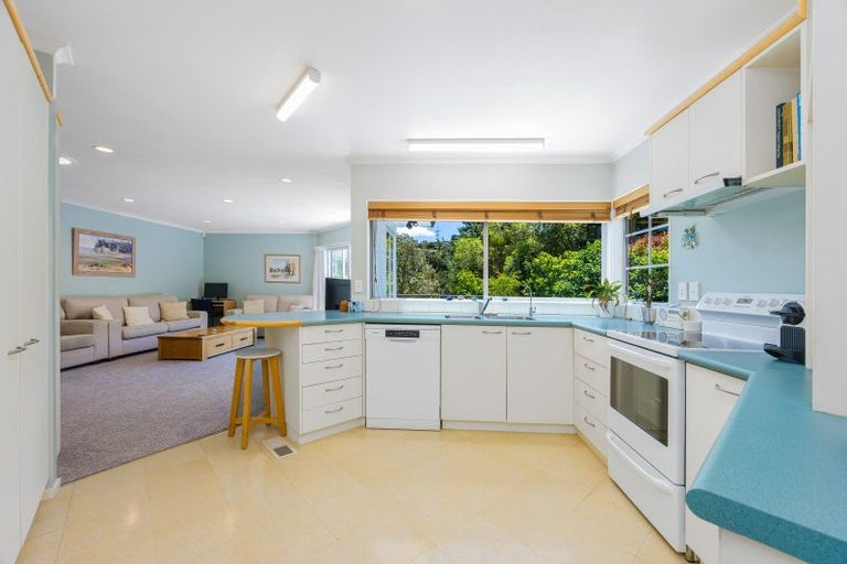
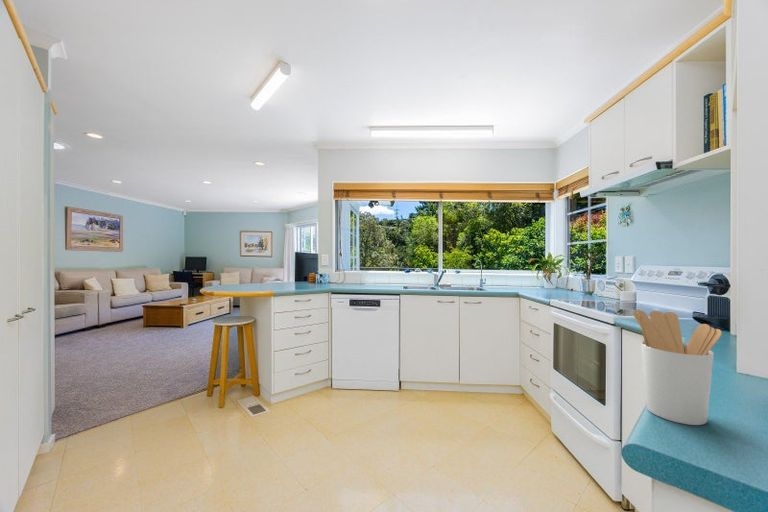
+ utensil holder [632,309,723,426]
